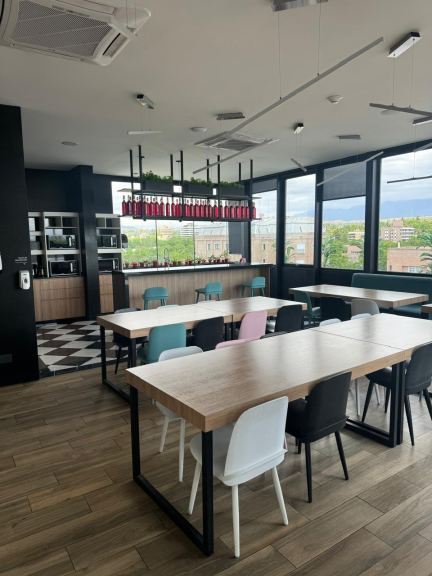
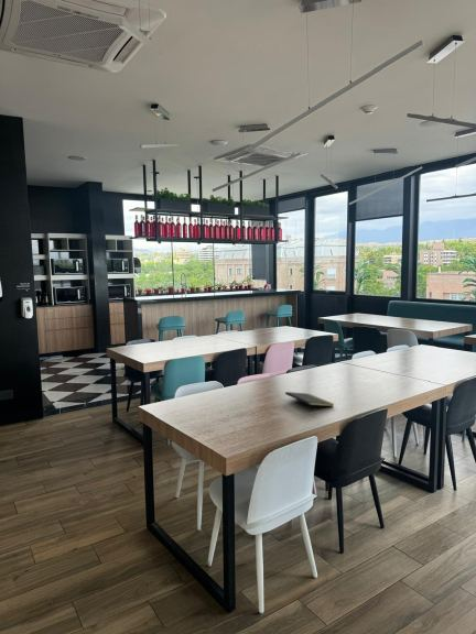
+ notepad [284,391,335,412]
